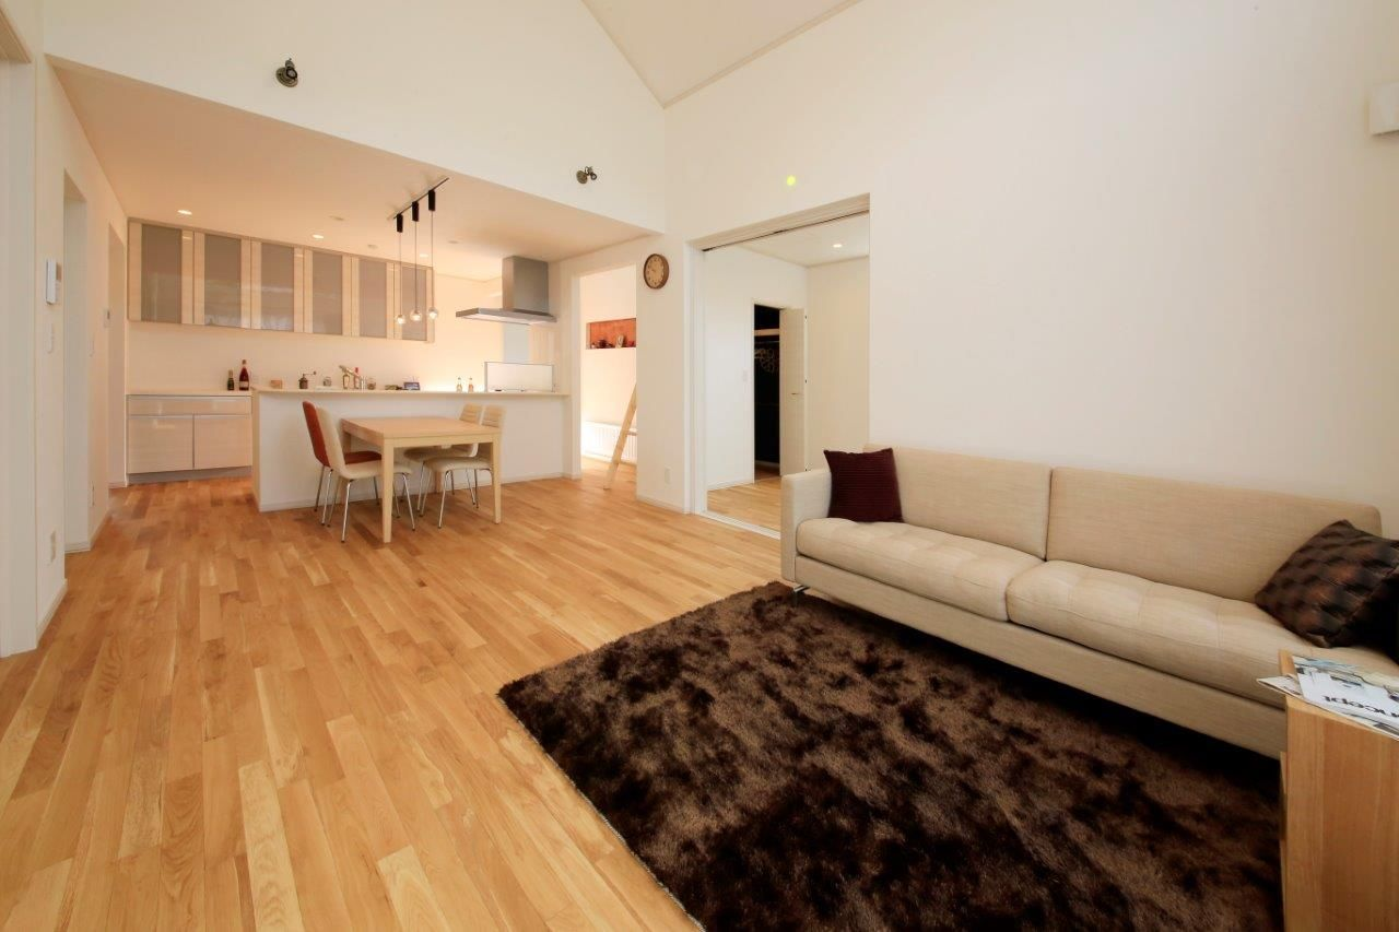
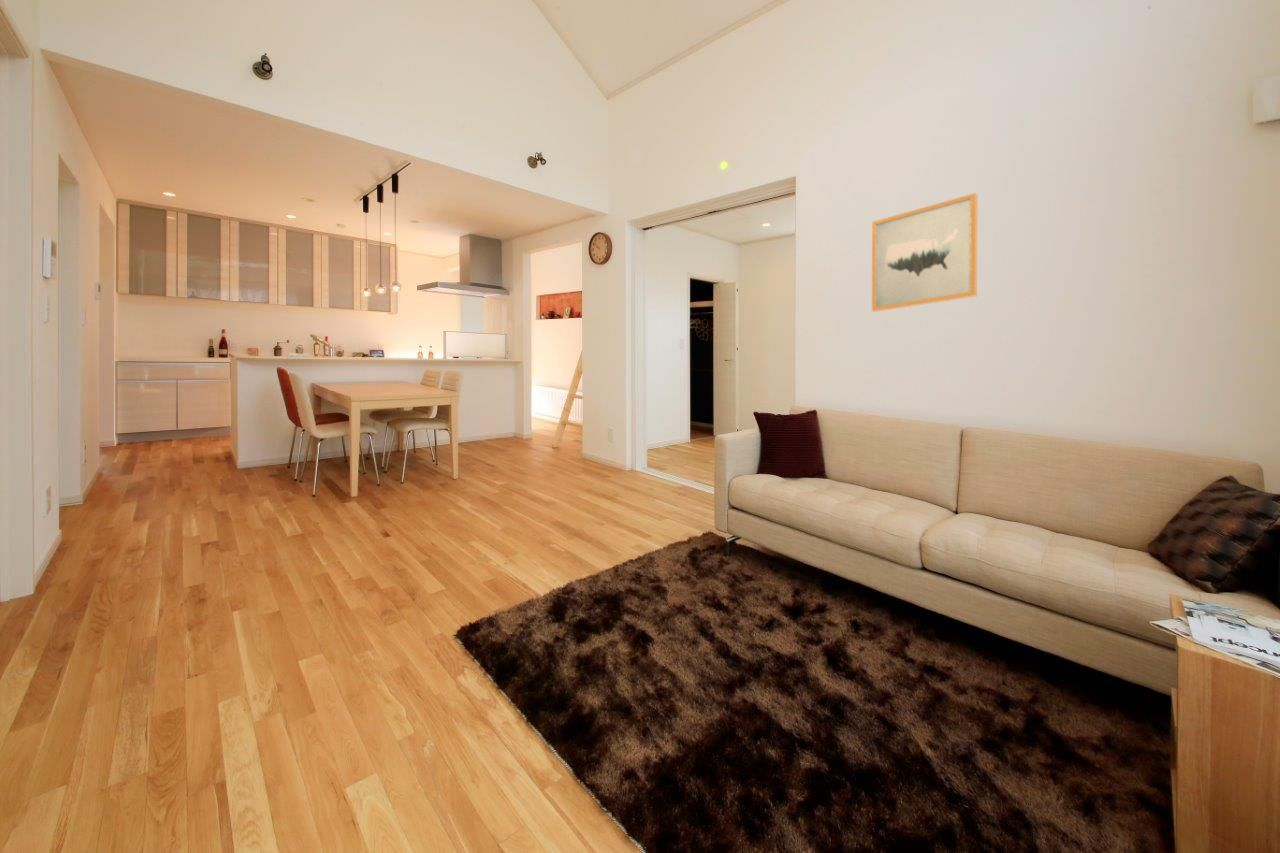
+ wall art [871,192,979,313]
